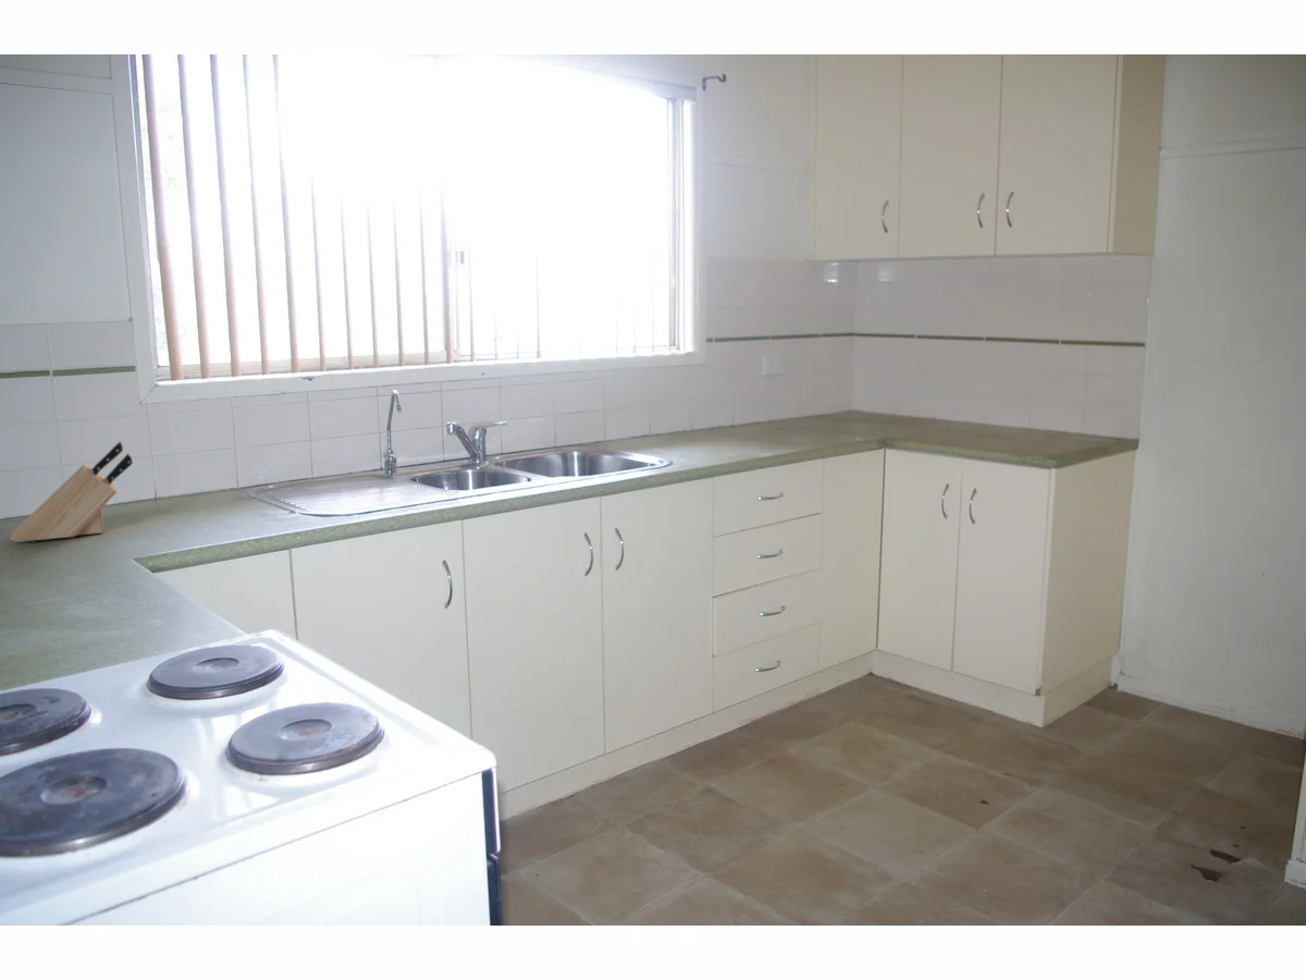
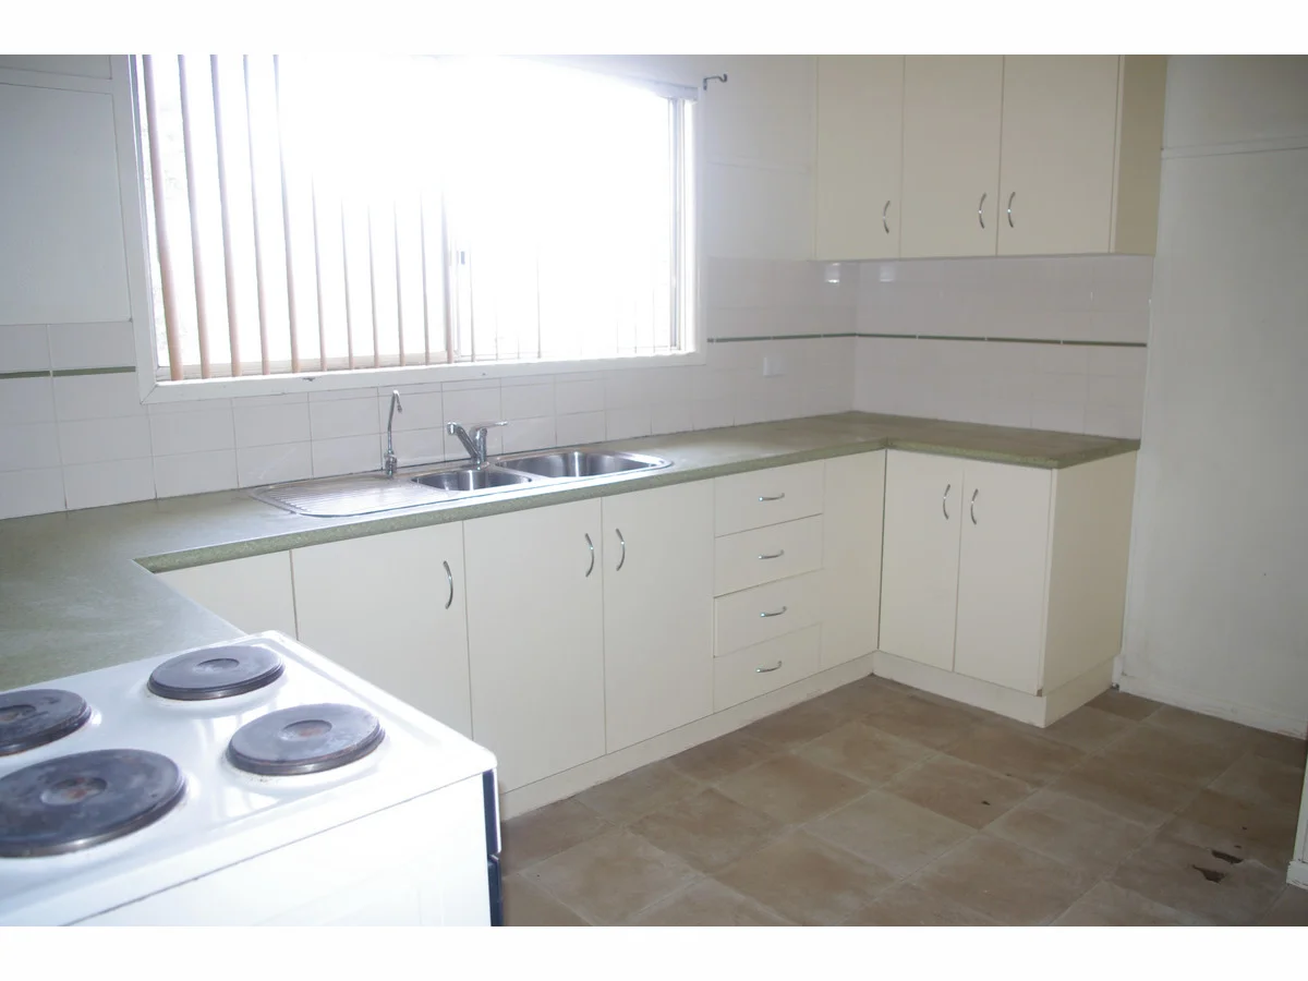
- knife block [9,441,134,543]
